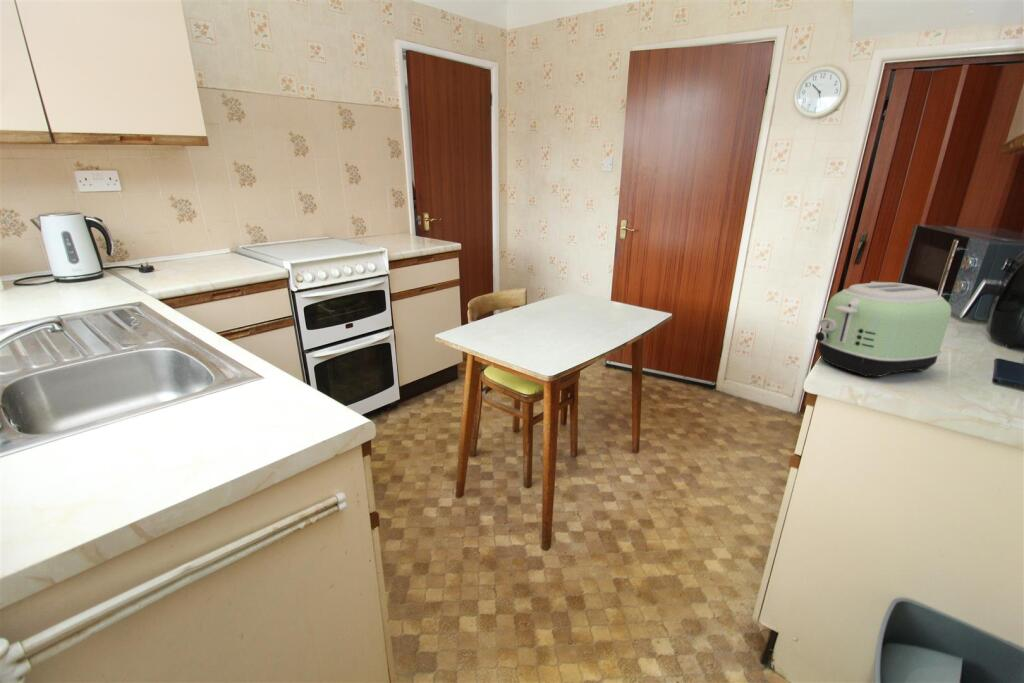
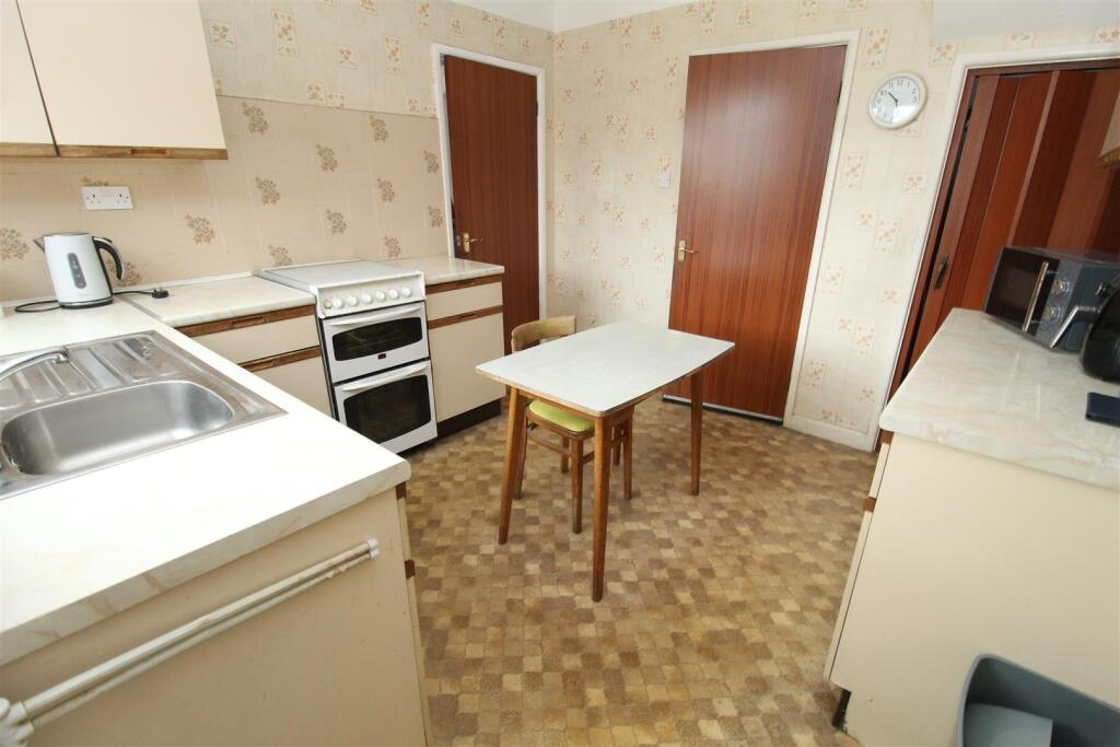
- toaster [814,281,952,378]
